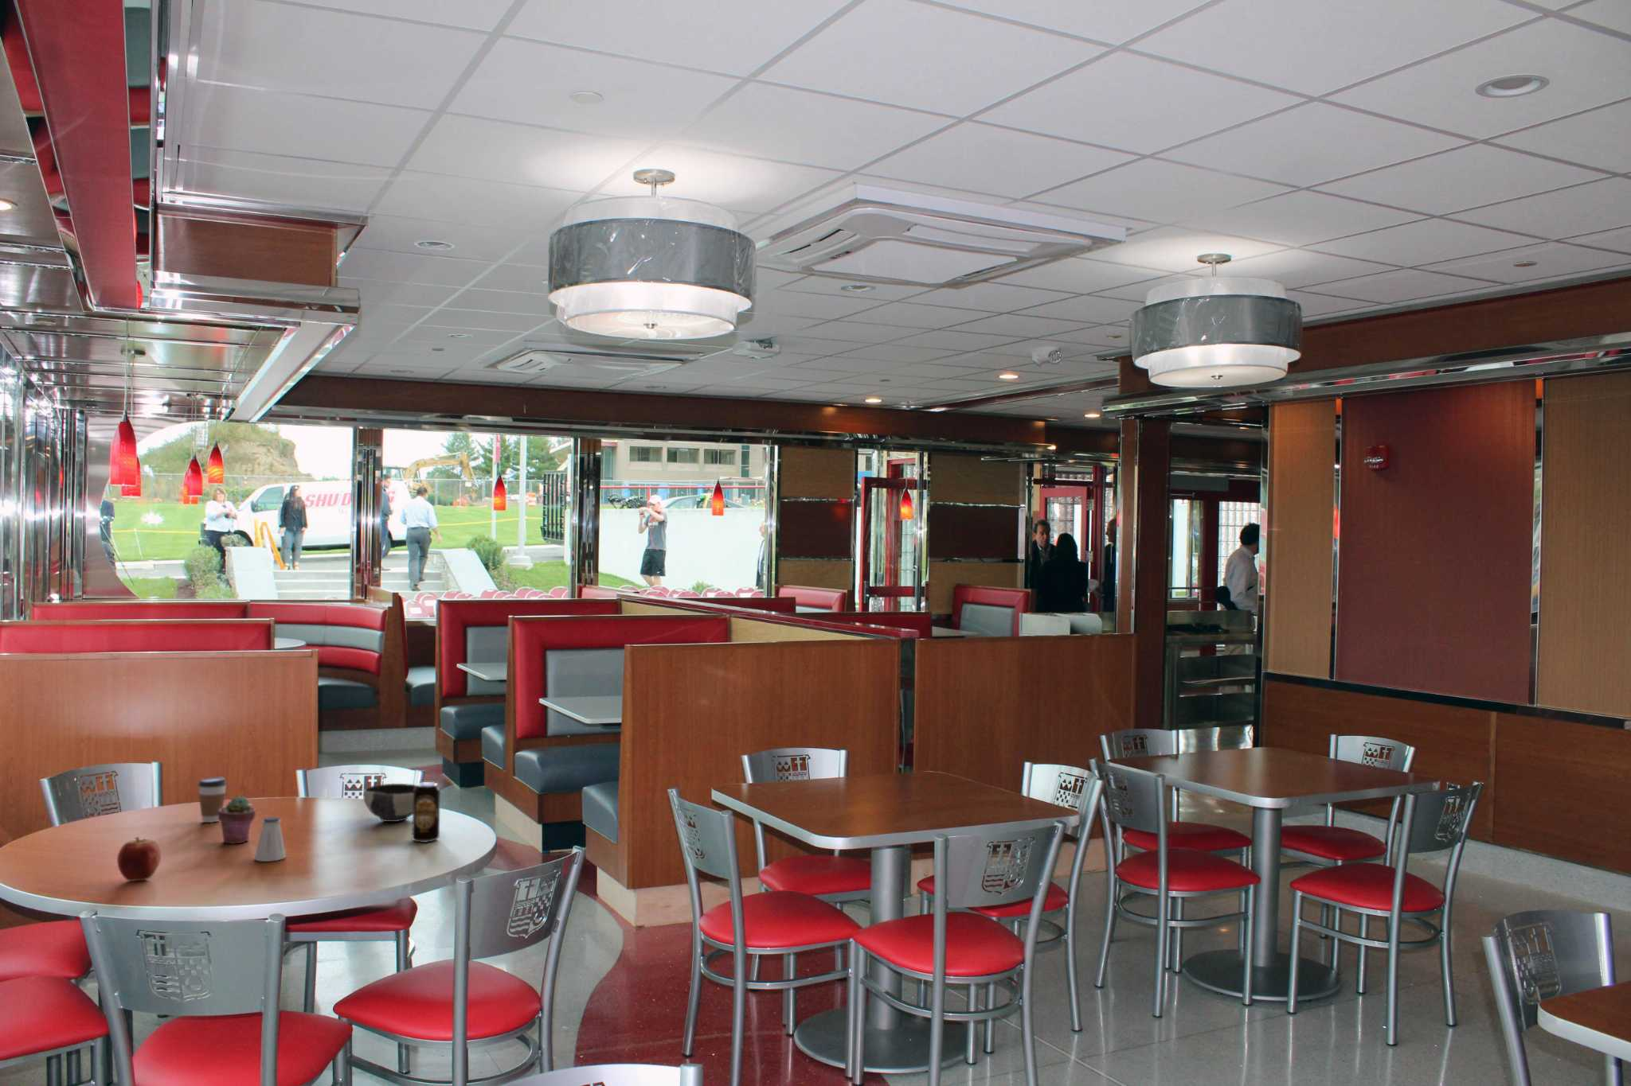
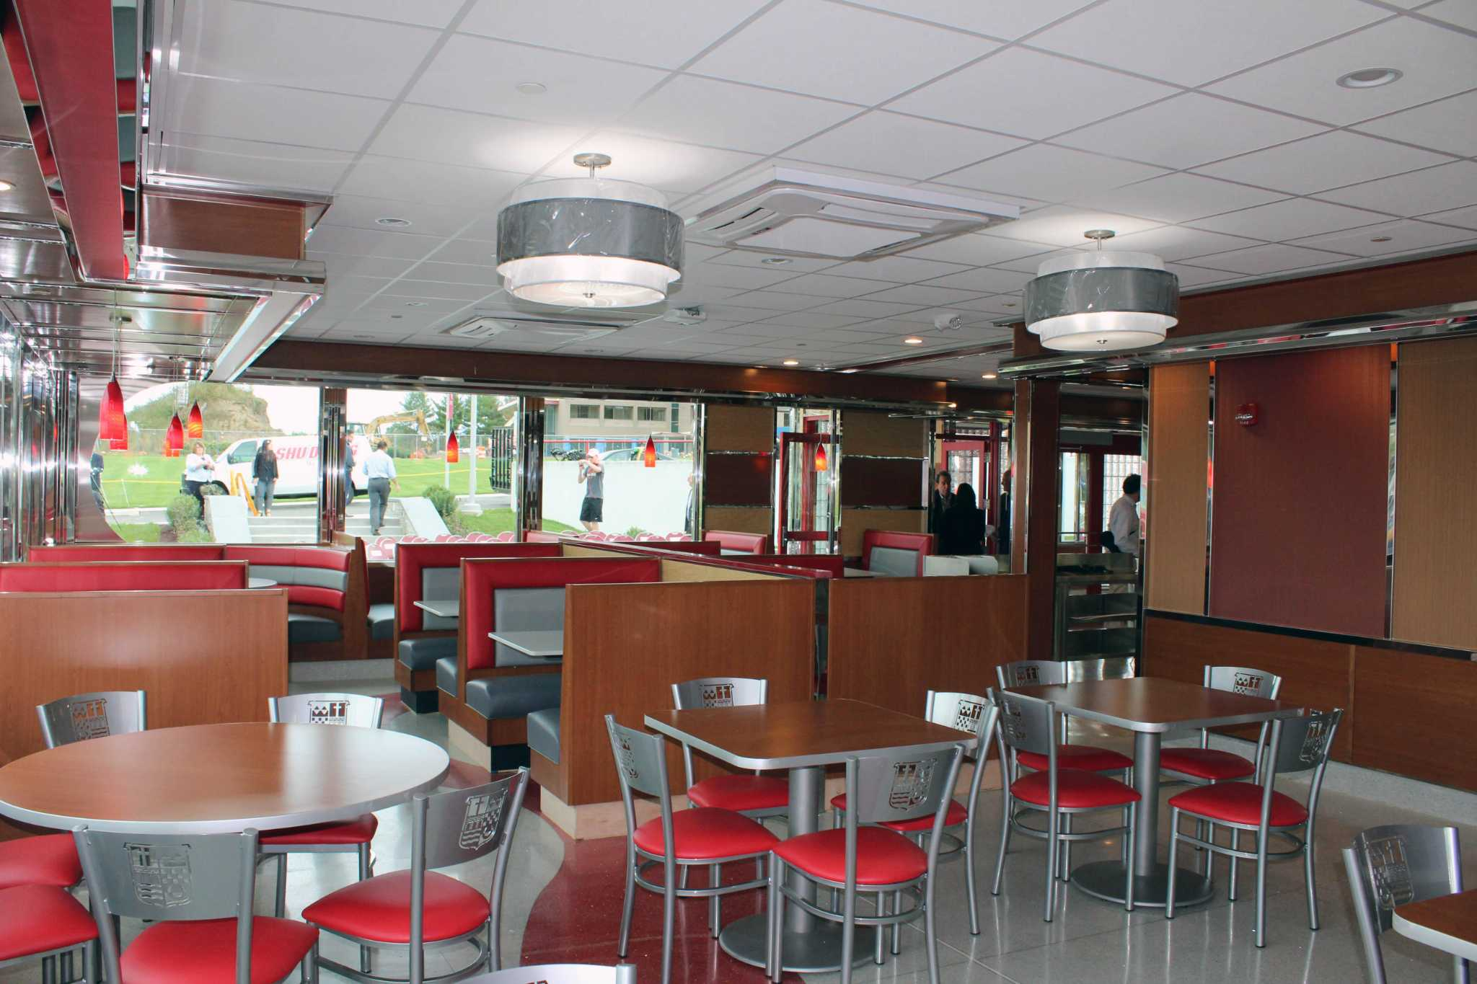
- bowl [363,783,416,823]
- potted succulent [218,795,256,844]
- saltshaker [253,816,286,863]
- apple [116,836,161,882]
- coffee cup [198,777,228,823]
- beverage can [412,782,441,844]
